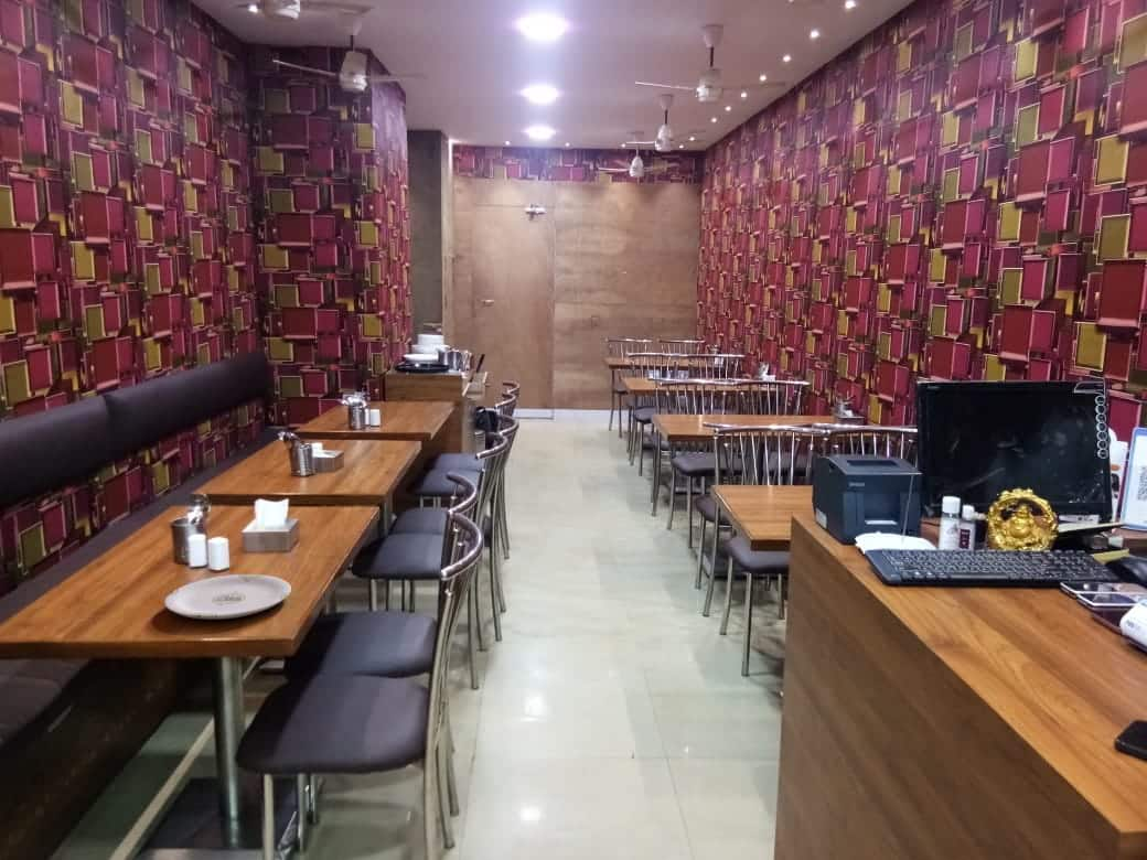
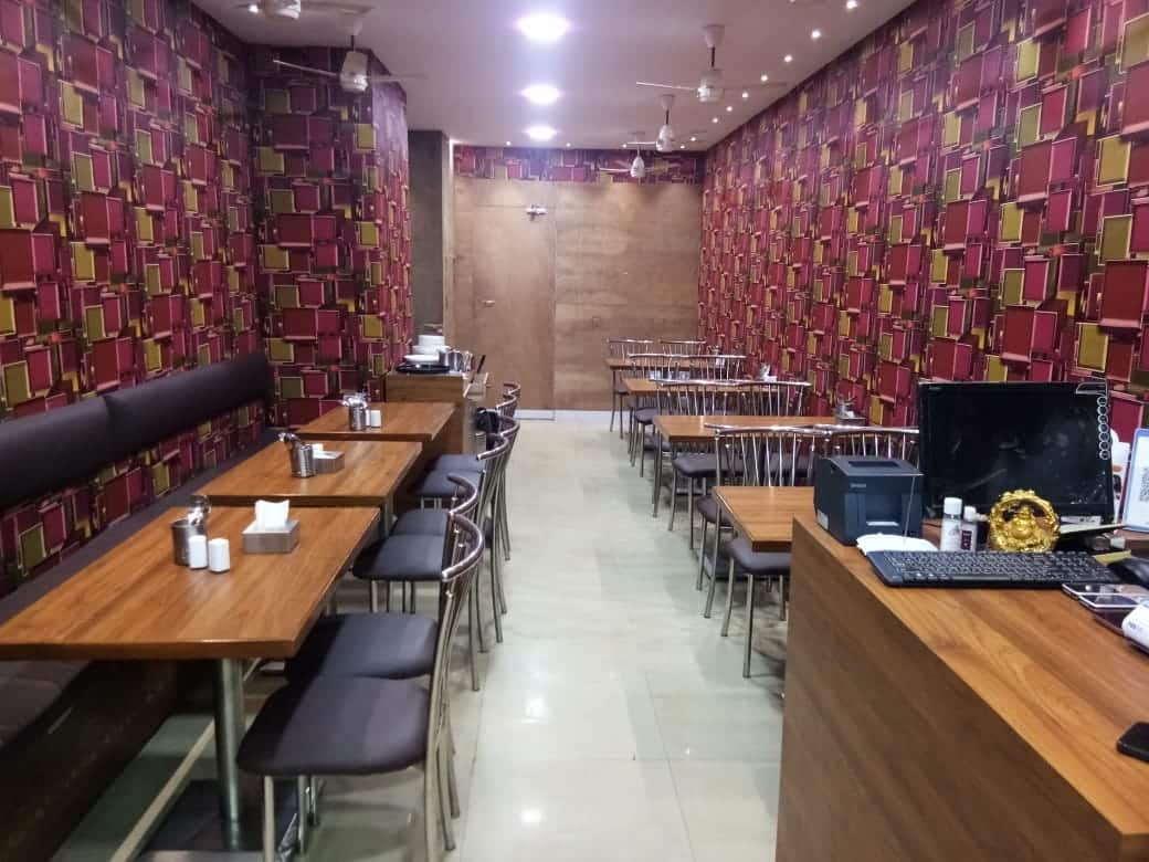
- plate [163,573,292,621]
